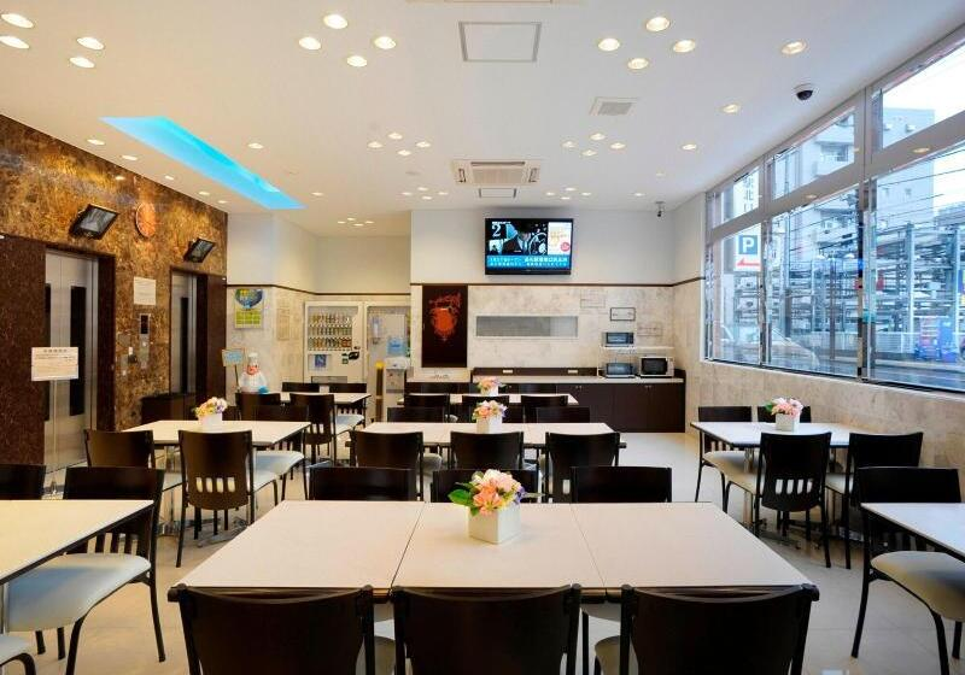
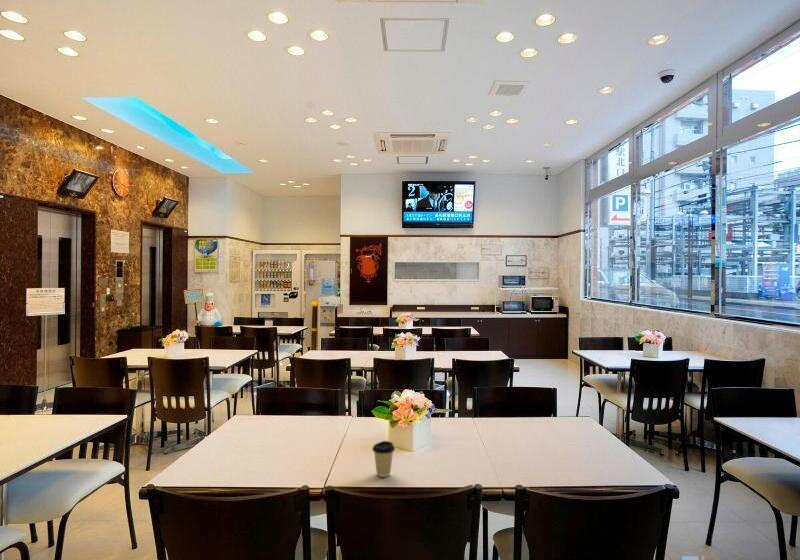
+ coffee cup [371,440,396,478]
